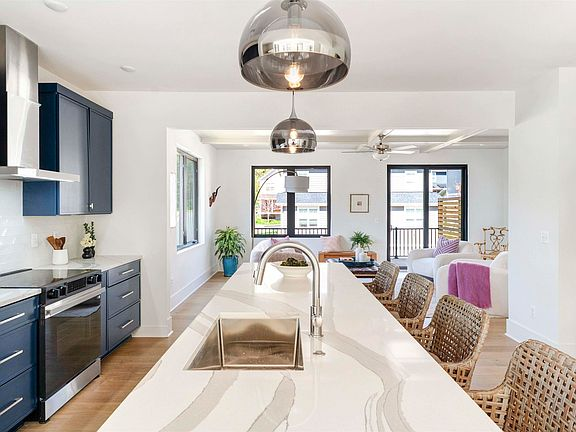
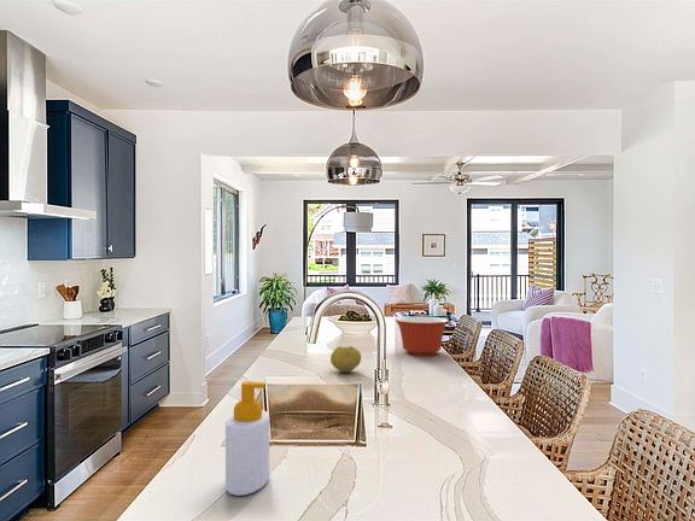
+ soap bottle [224,380,270,497]
+ fruit [329,345,362,374]
+ mixing bowl [393,315,450,357]
